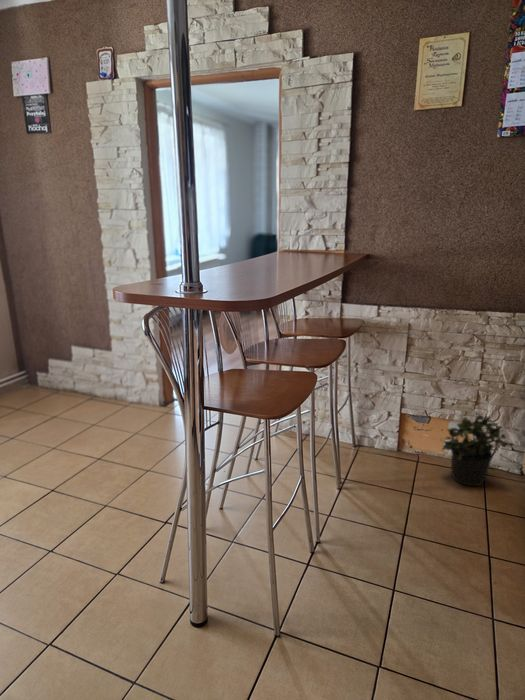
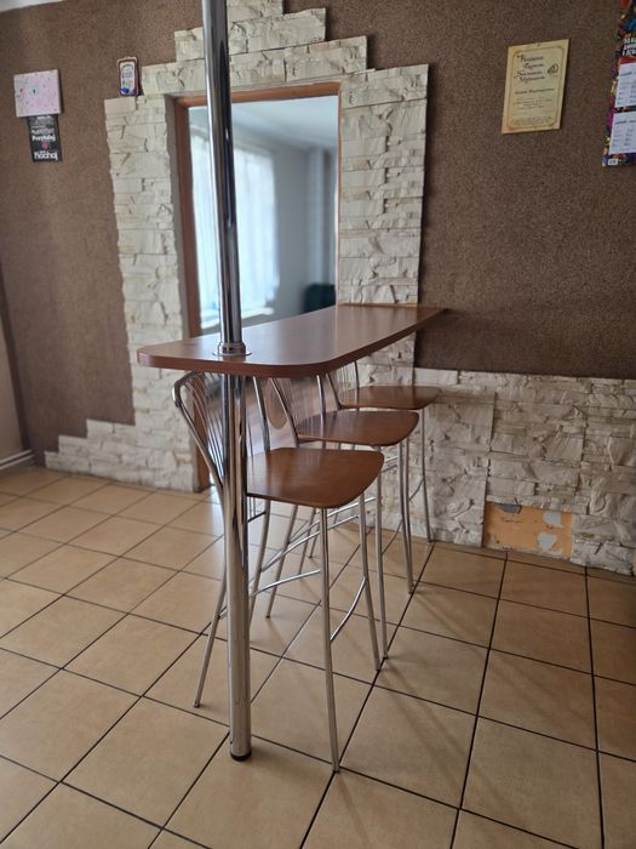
- potted plant [441,411,515,487]
